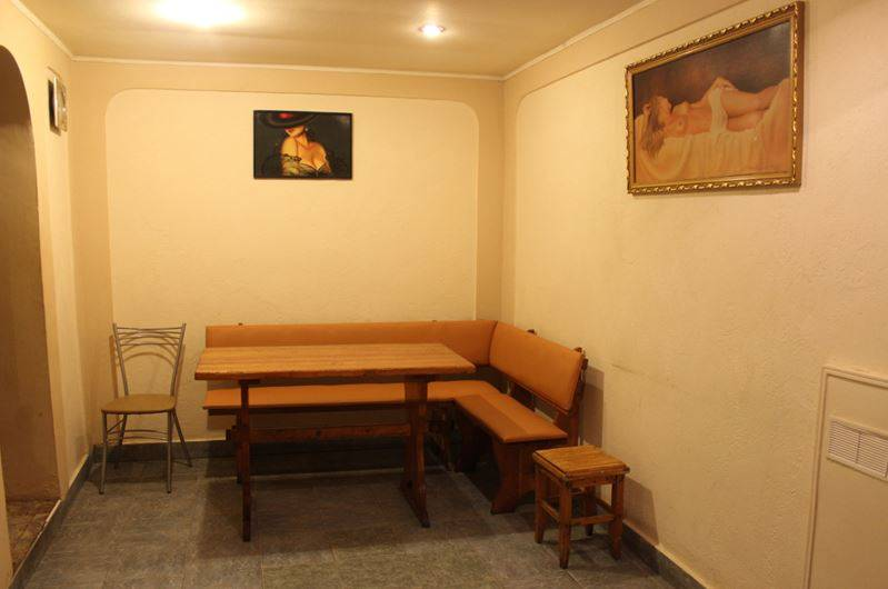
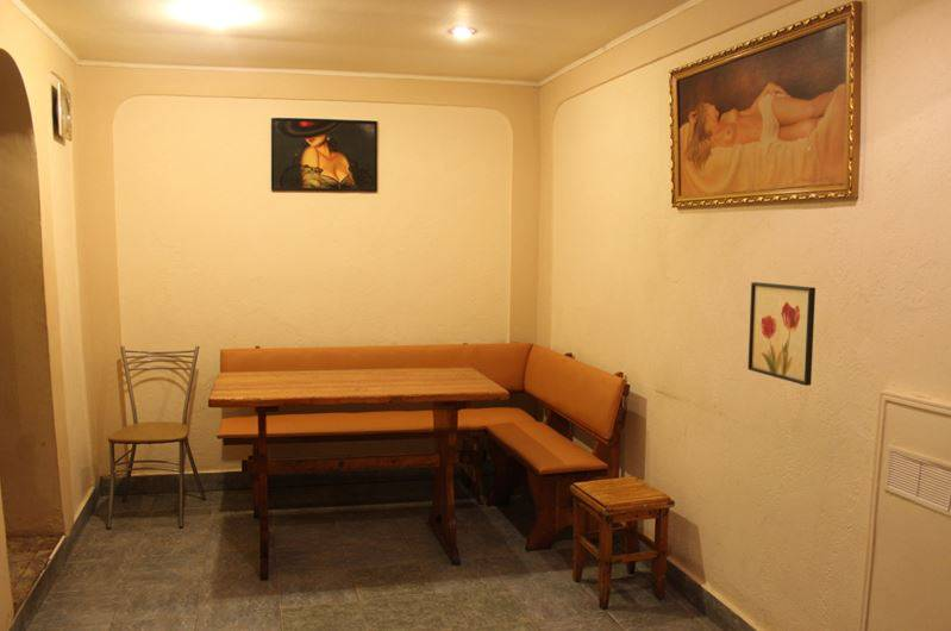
+ wall art [746,281,817,387]
